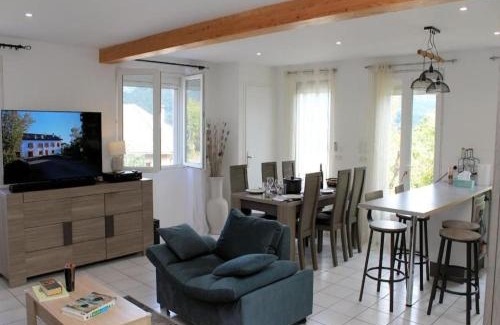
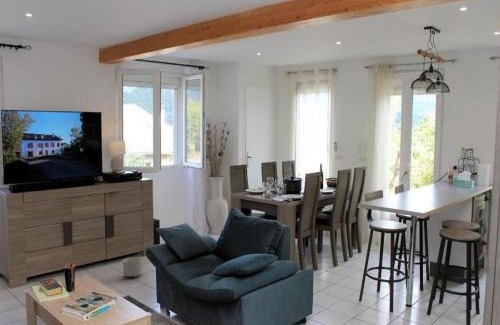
+ planter [122,256,142,278]
